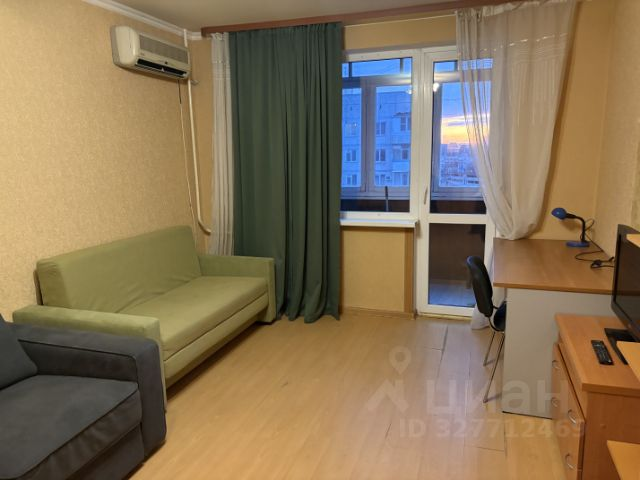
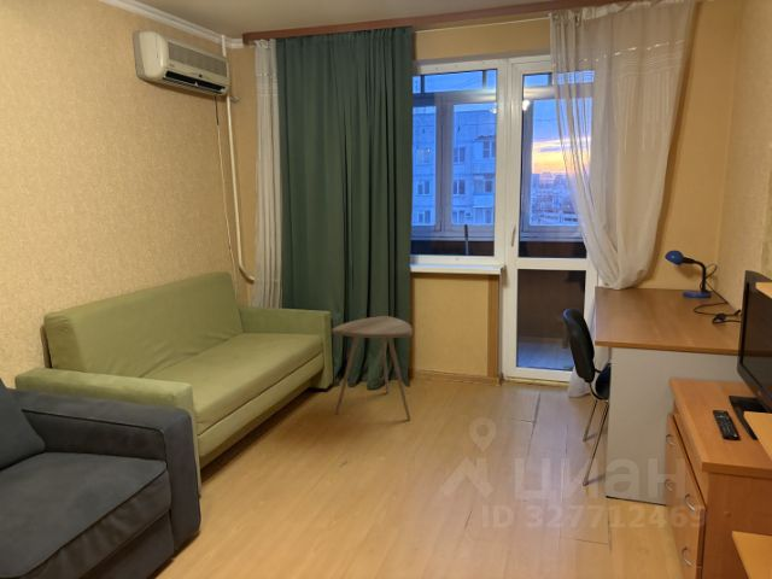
+ side table [331,315,414,421]
